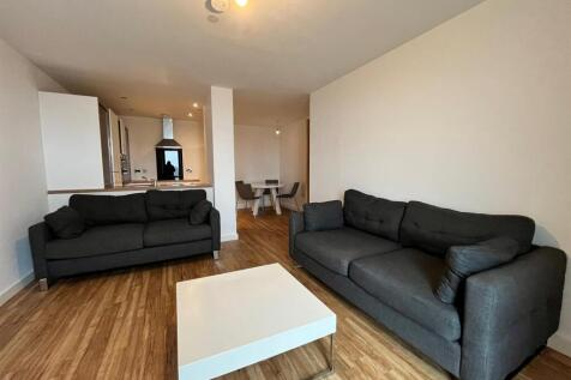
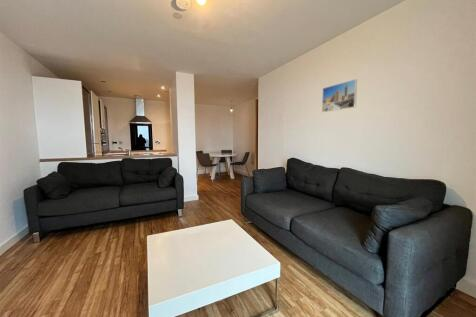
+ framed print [321,78,358,113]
